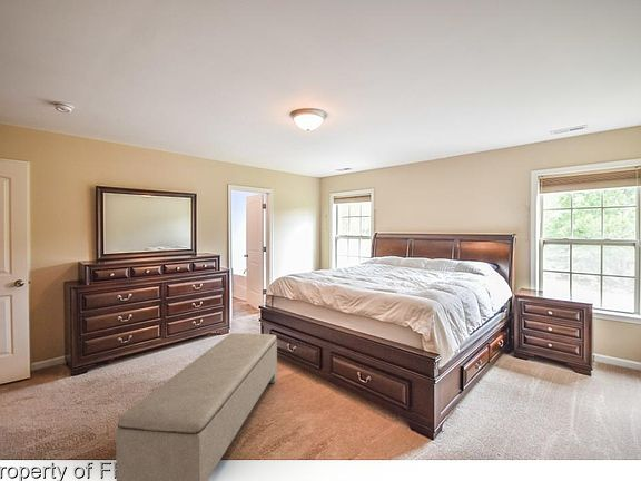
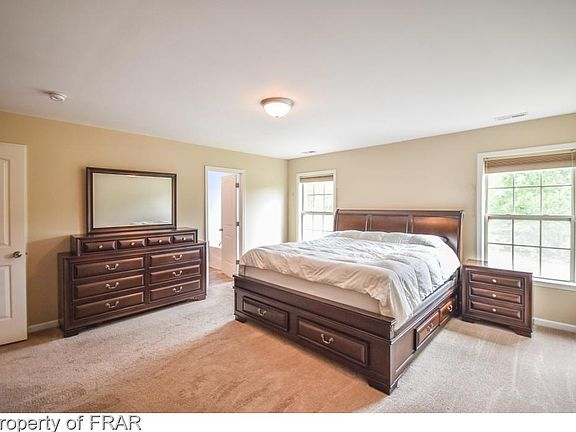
- bench [115,332,278,481]
